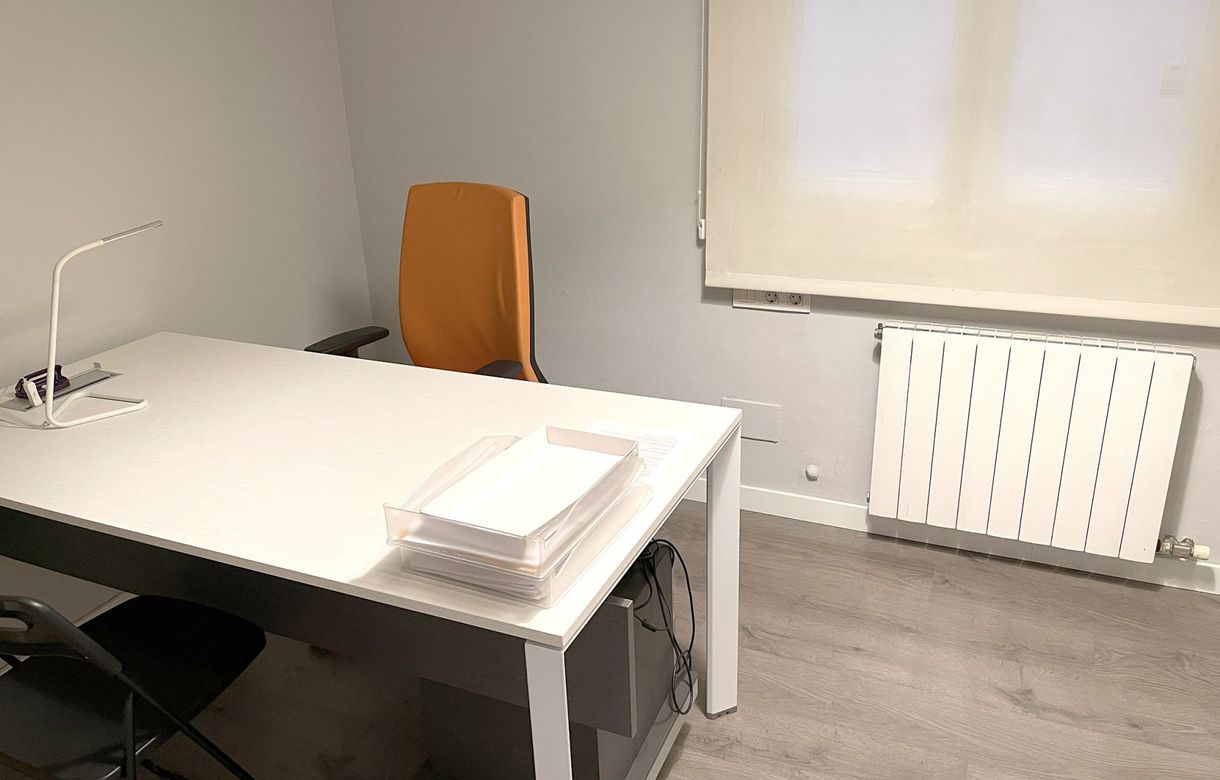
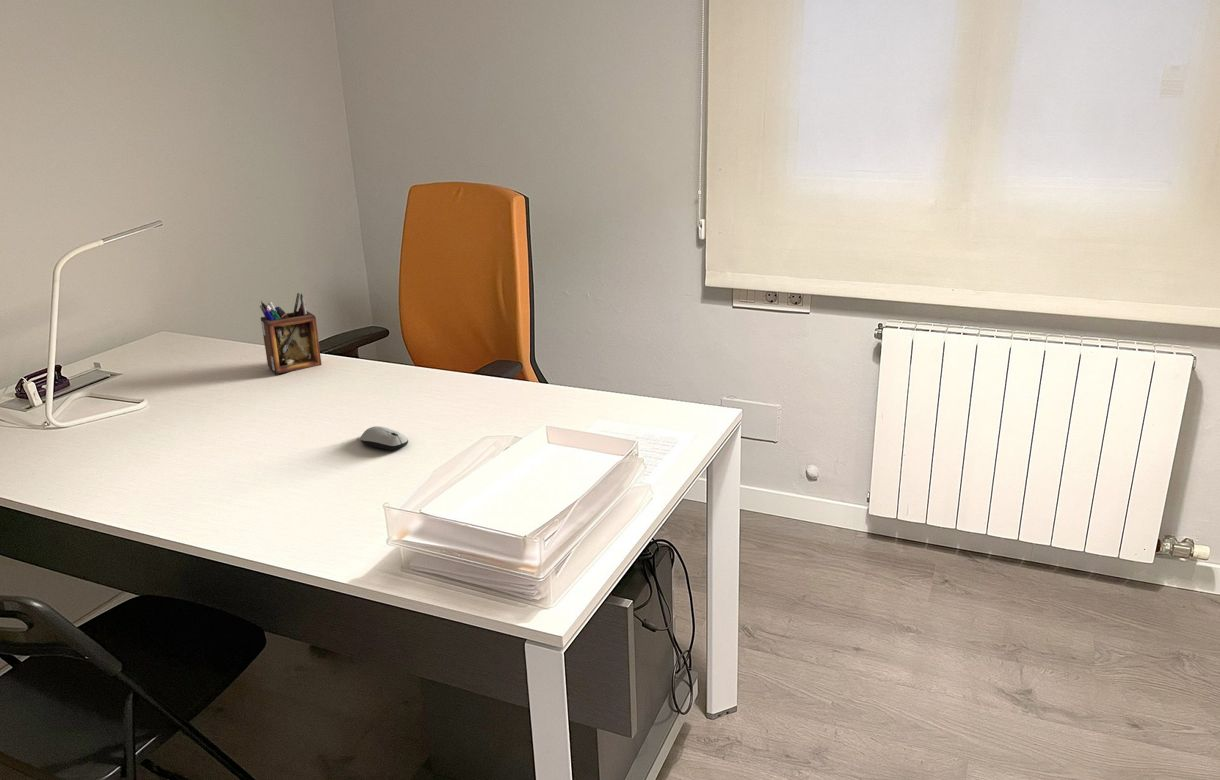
+ desk organizer [259,292,322,375]
+ computer mouse [359,425,409,451]
